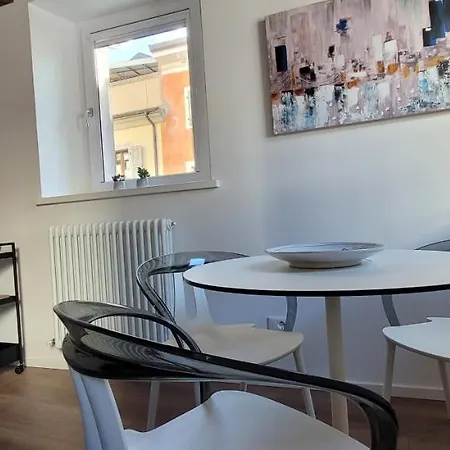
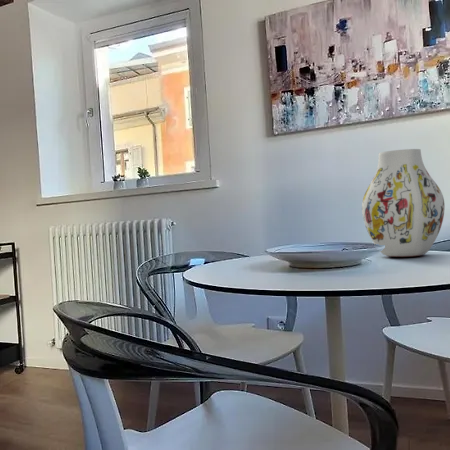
+ vase [361,148,446,258]
